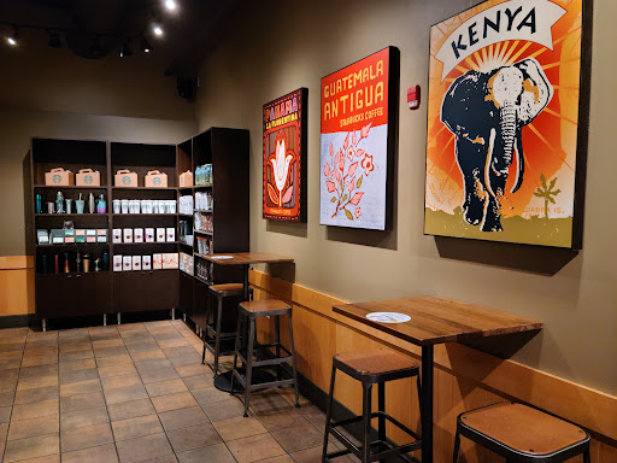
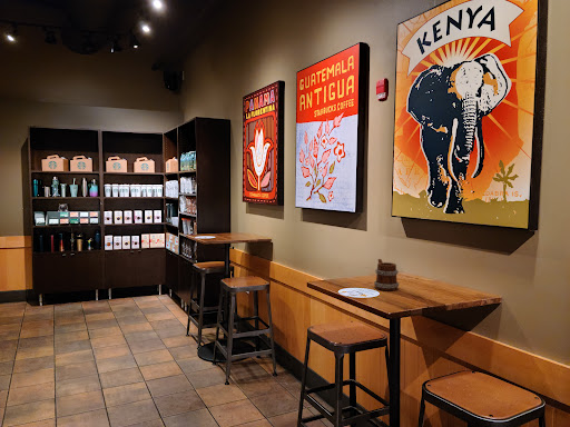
+ mug [373,258,400,291]
